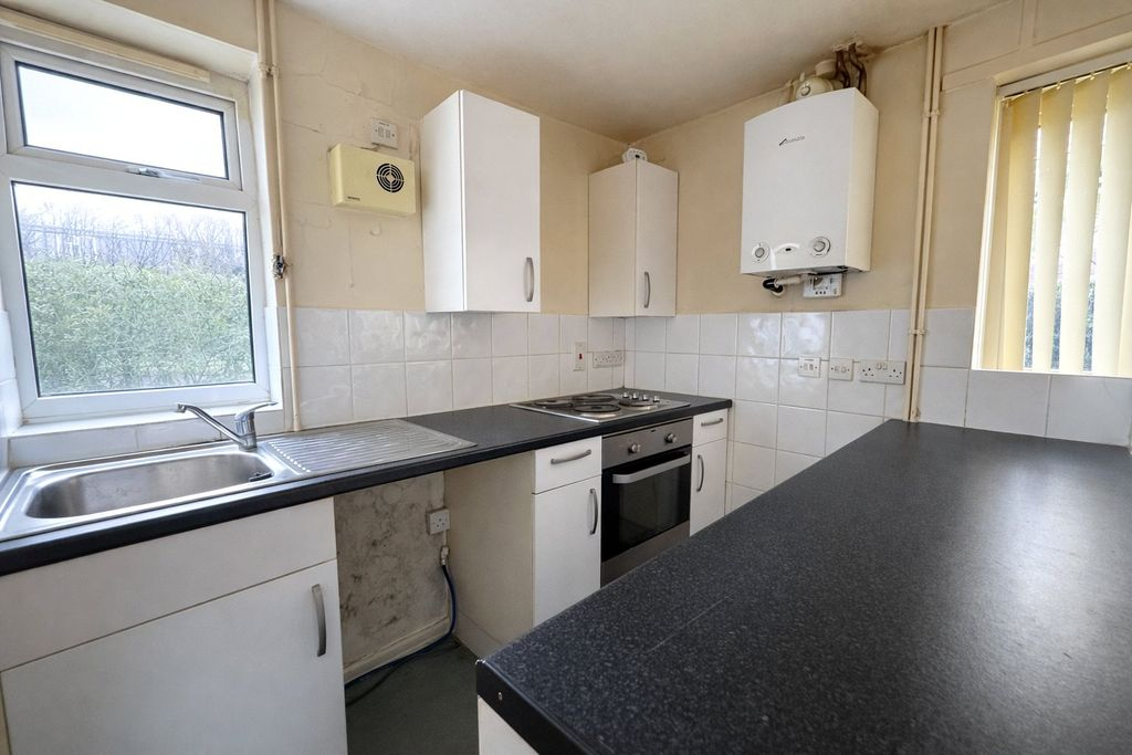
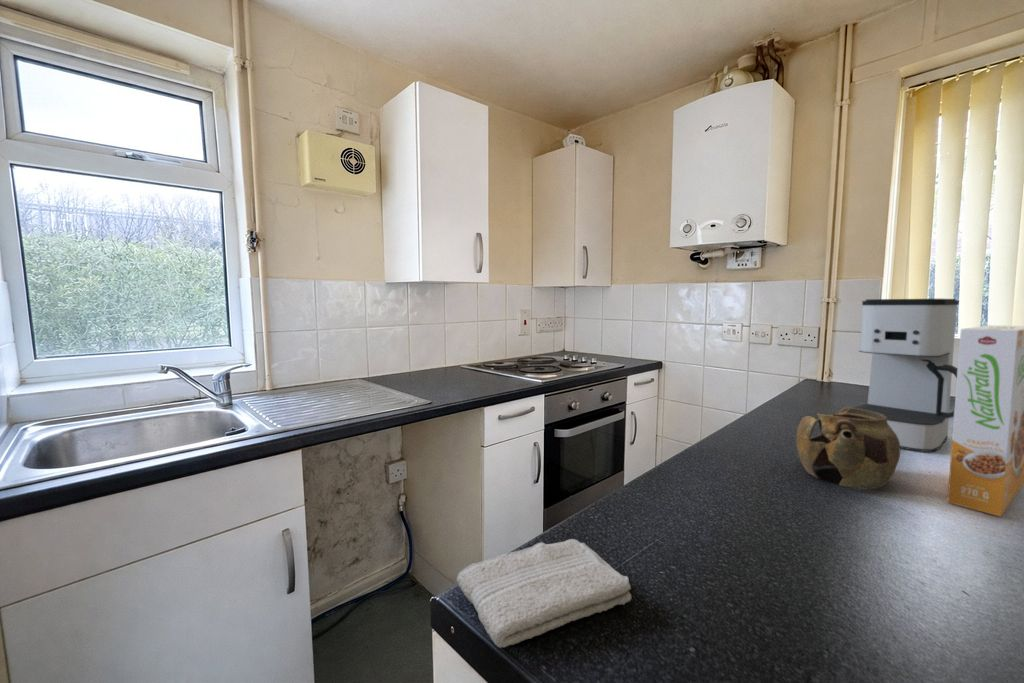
+ coffee maker [853,298,960,453]
+ washcloth [456,538,632,649]
+ cereal box [946,324,1024,518]
+ teapot [795,406,901,490]
